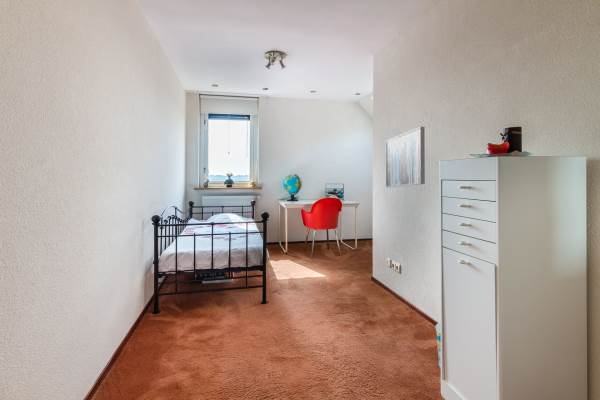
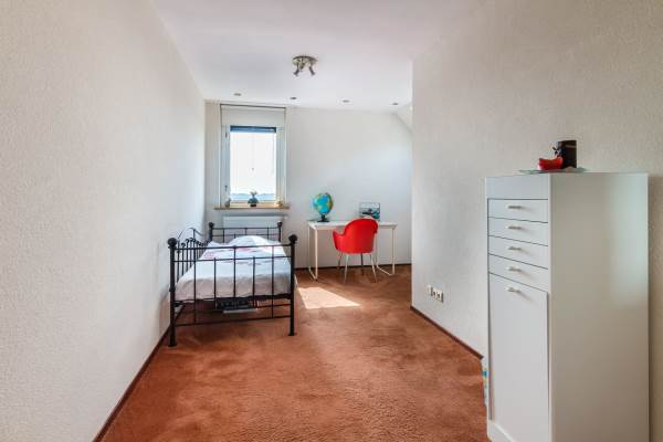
- wall art [385,126,426,188]
